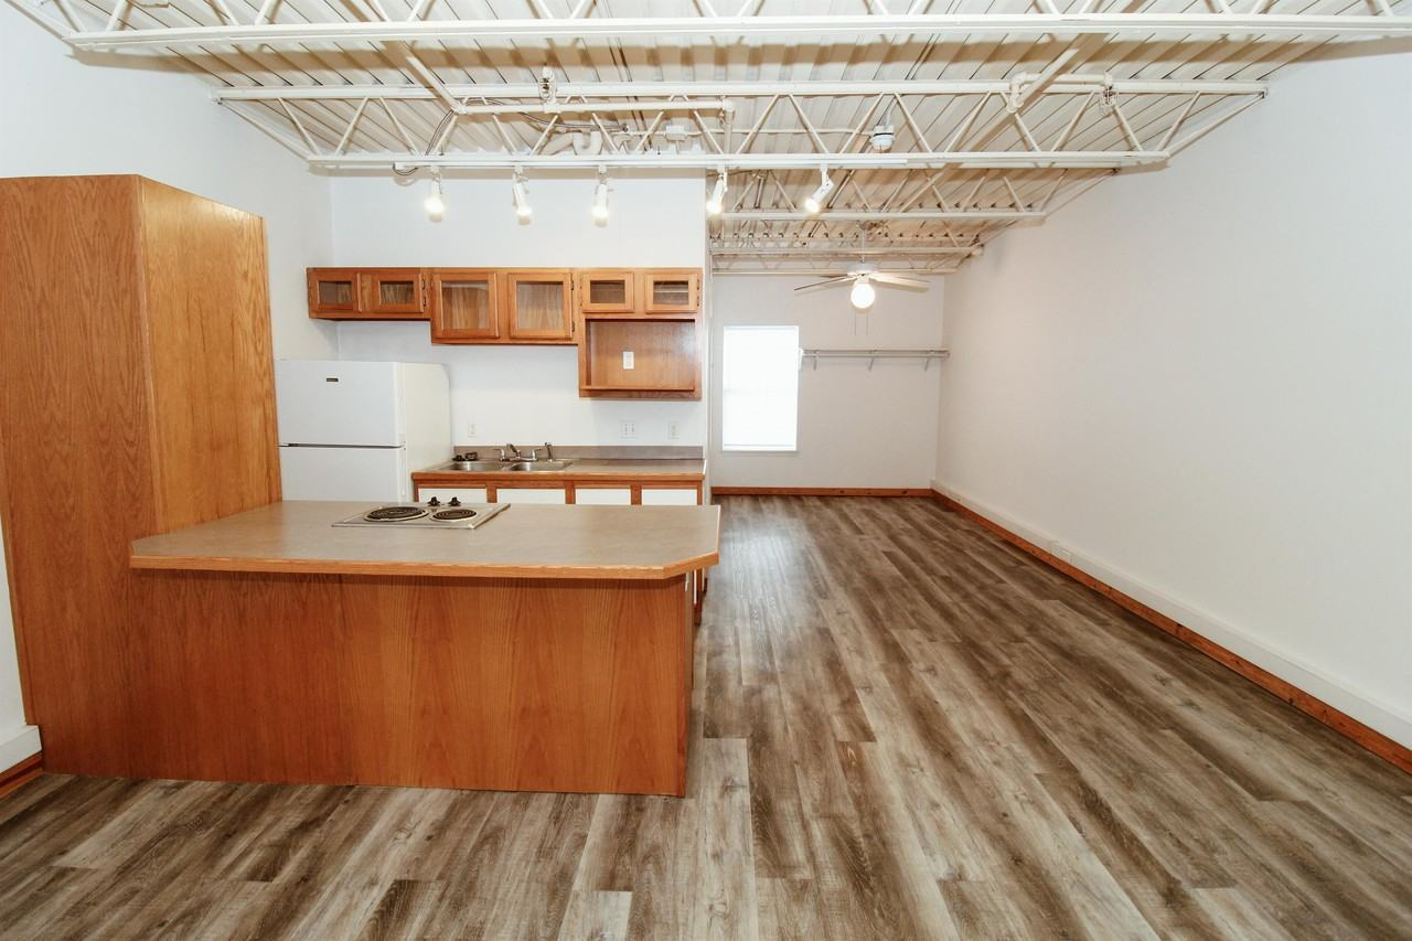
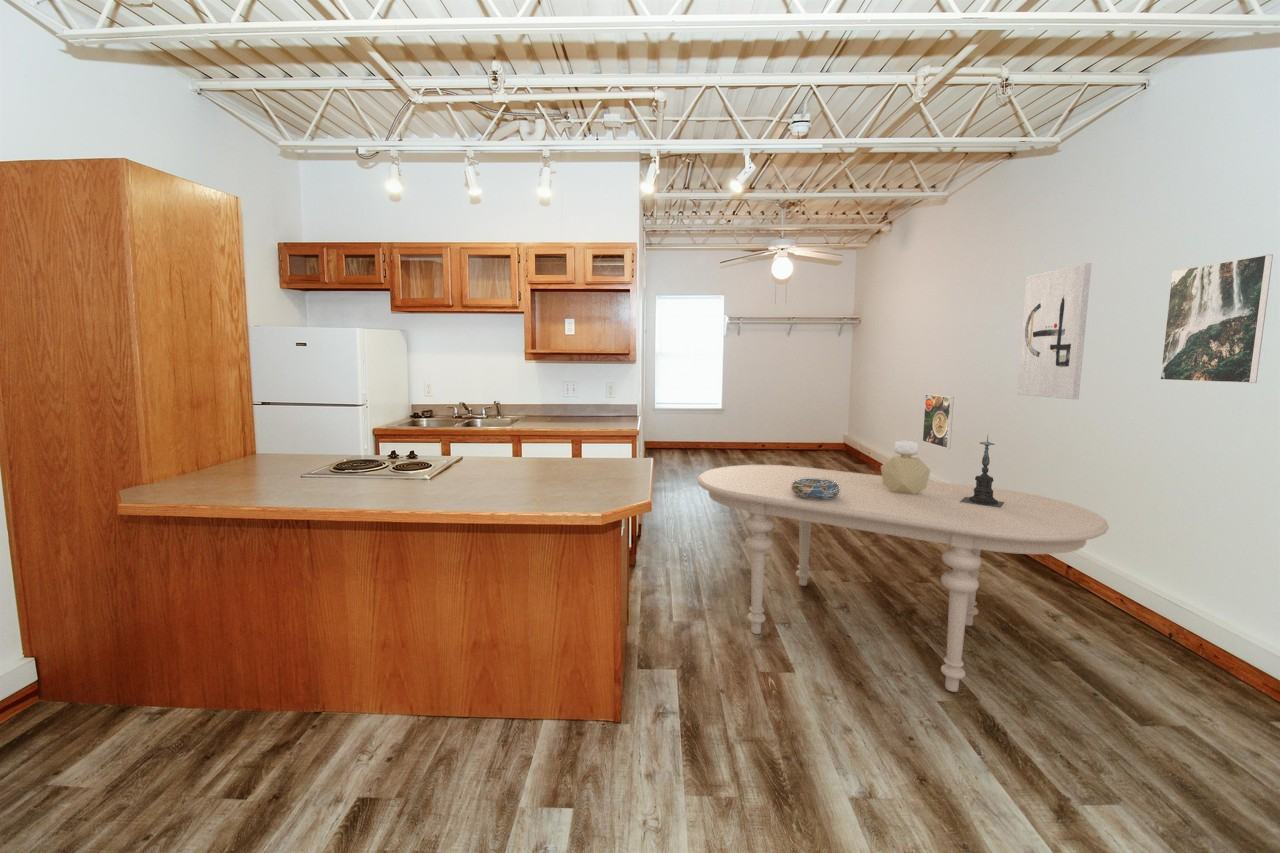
+ wall art [1016,262,1092,400]
+ decorative bowl [791,478,840,500]
+ dining table [696,464,1110,693]
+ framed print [1159,254,1274,384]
+ perfume bottle [880,440,931,494]
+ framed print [922,393,955,449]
+ candle holder [959,435,1005,508]
